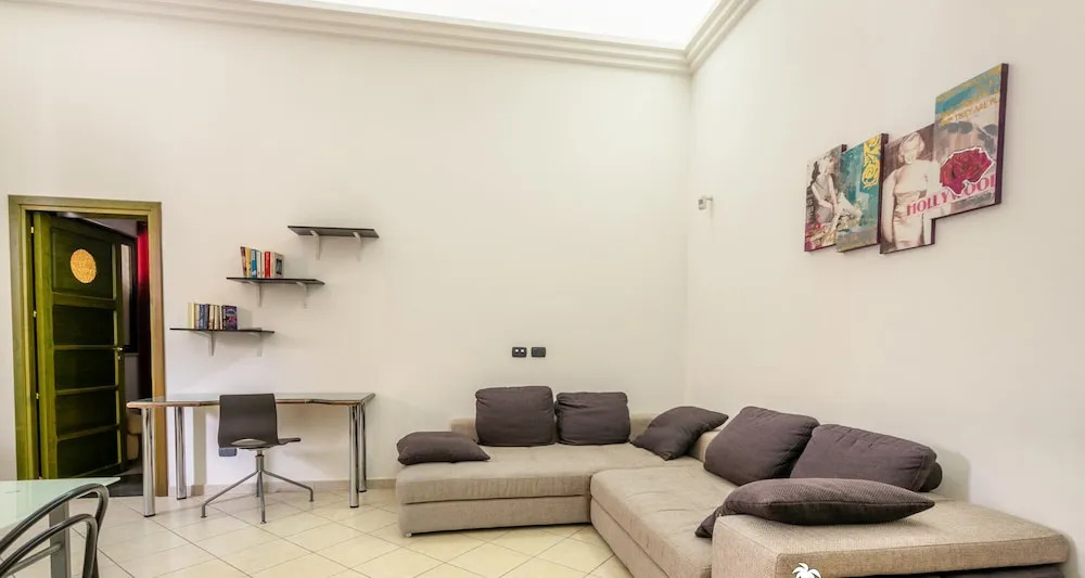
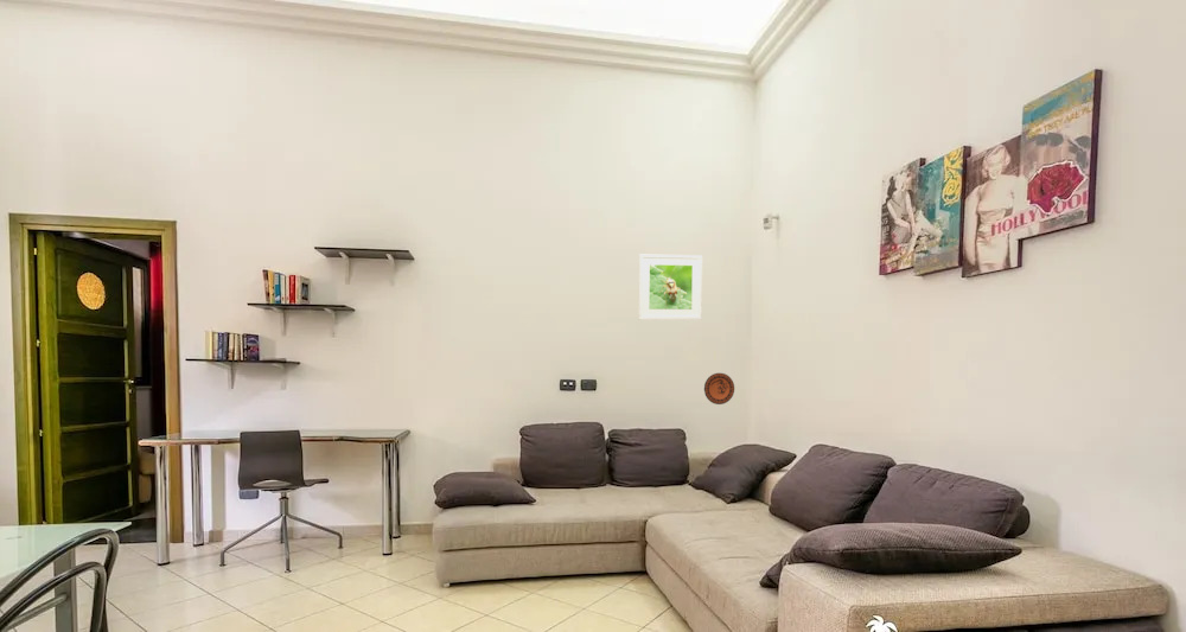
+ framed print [638,254,703,320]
+ decorative plate [703,372,735,406]
